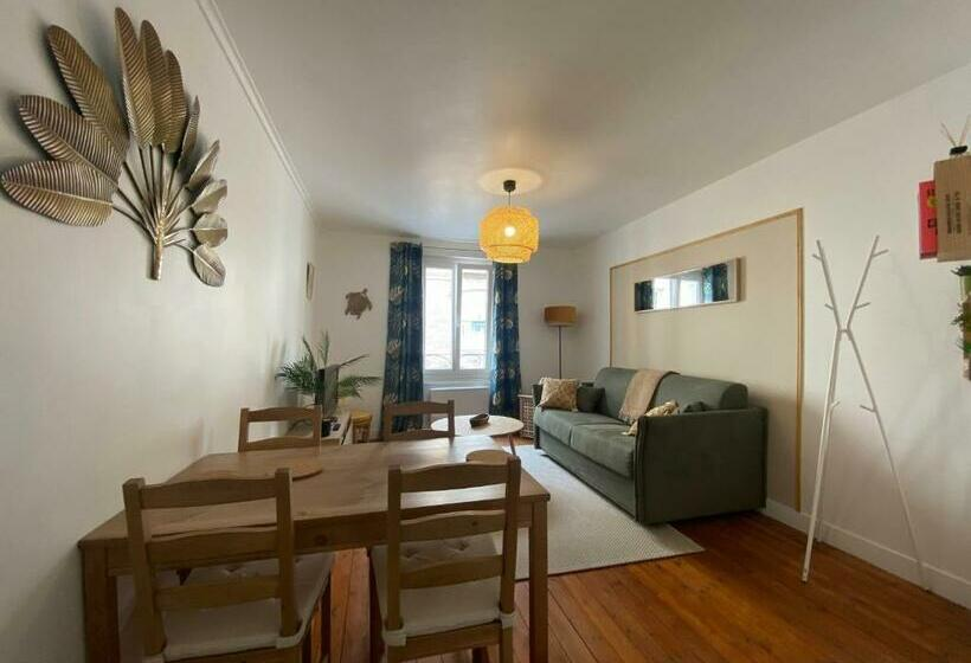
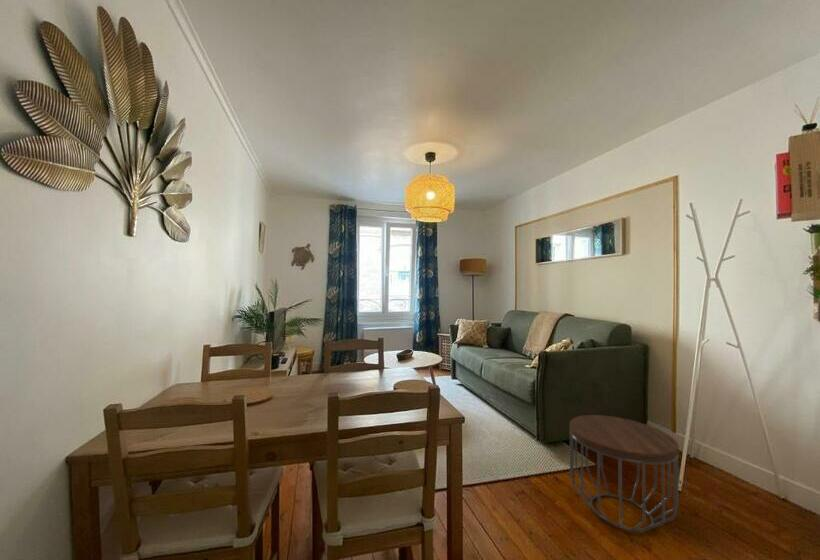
+ side table [569,414,680,532]
